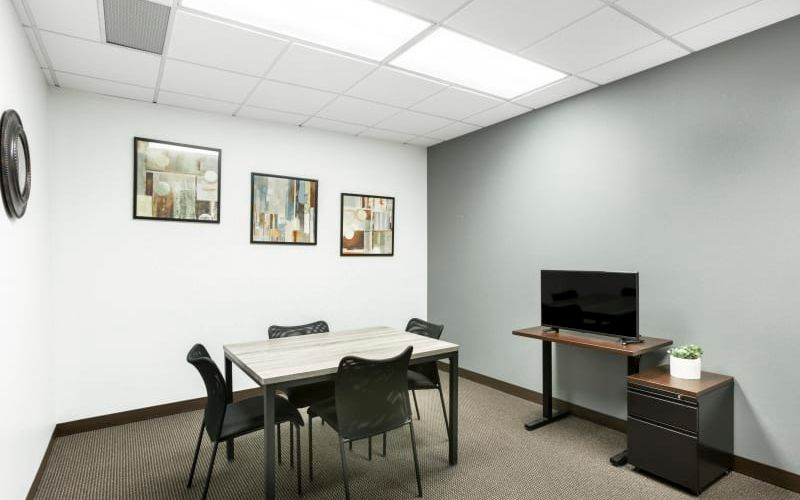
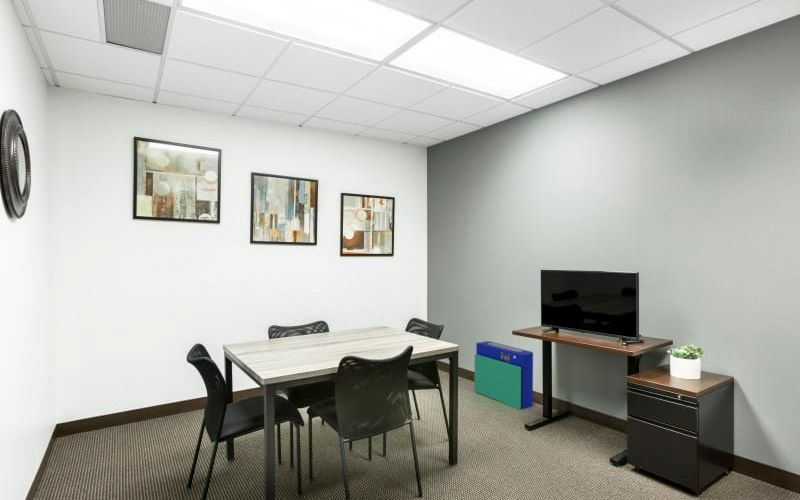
+ air purifier [473,340,534,410]
